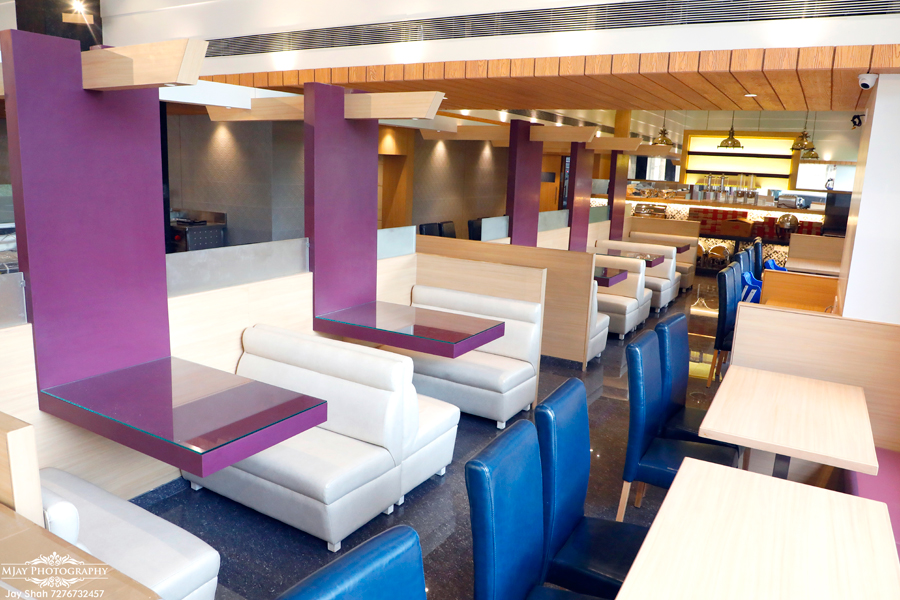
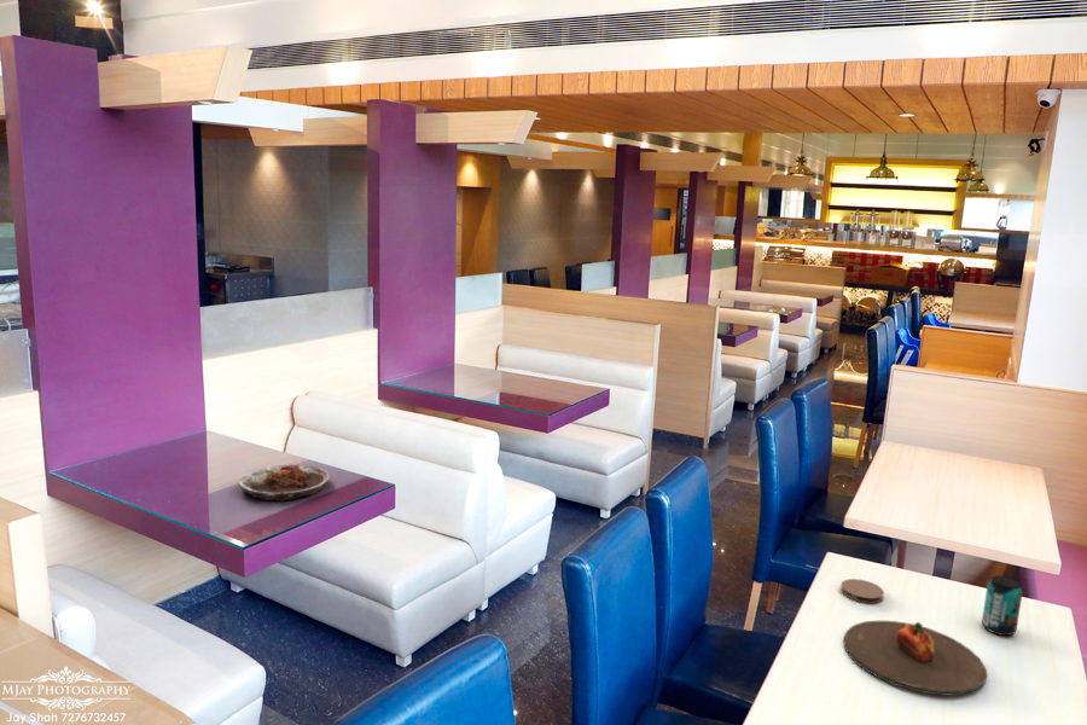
+ beverage can [981,575,1024,637]
+ coaster [839,578,885,604]
+ plate [237,463,330,503]
+ plate [842,620,988,697]
